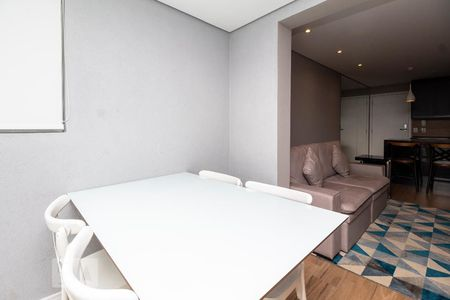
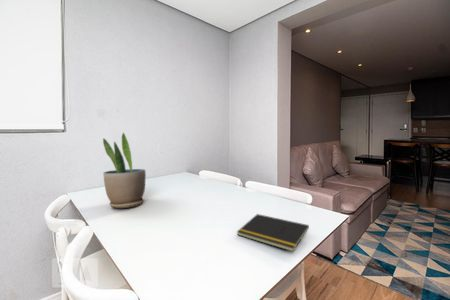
+ notepad [236,213,310,253]
+ potted plant [102,132,147,209]
